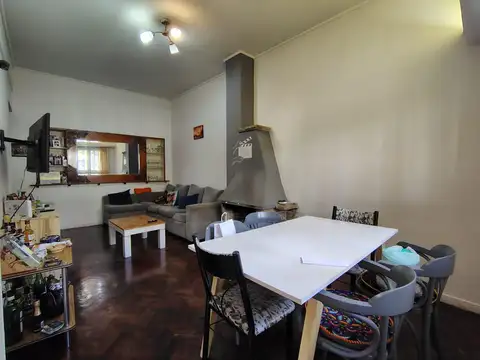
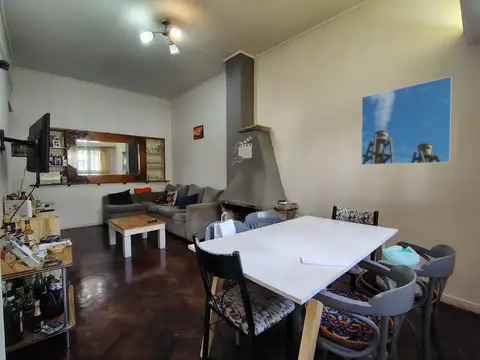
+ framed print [360,75,453,166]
